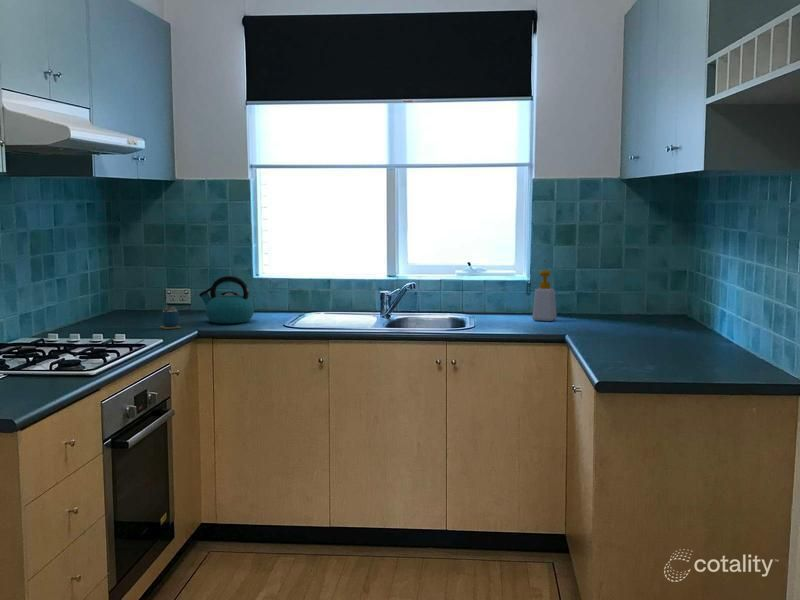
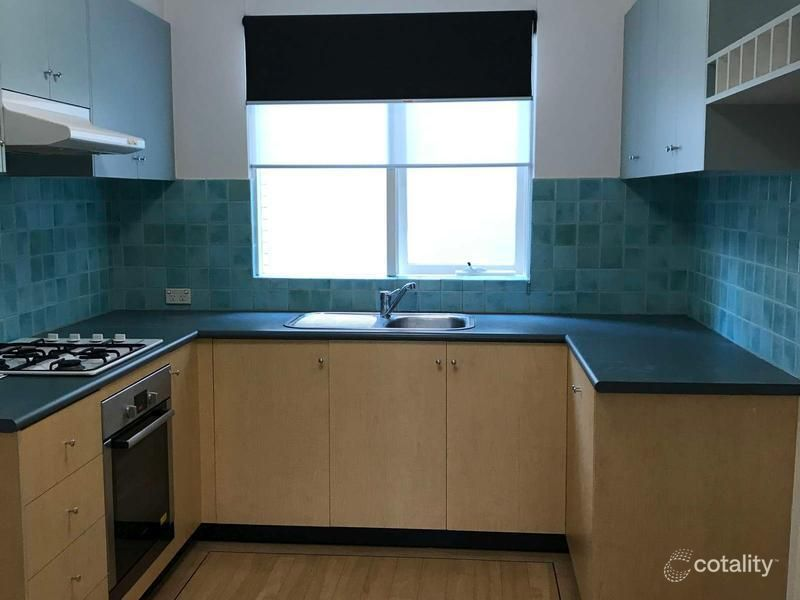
- soap bottle [531,269,558,322]
- cup [159,299,182,330]
- kettle [198,275,255,324]
